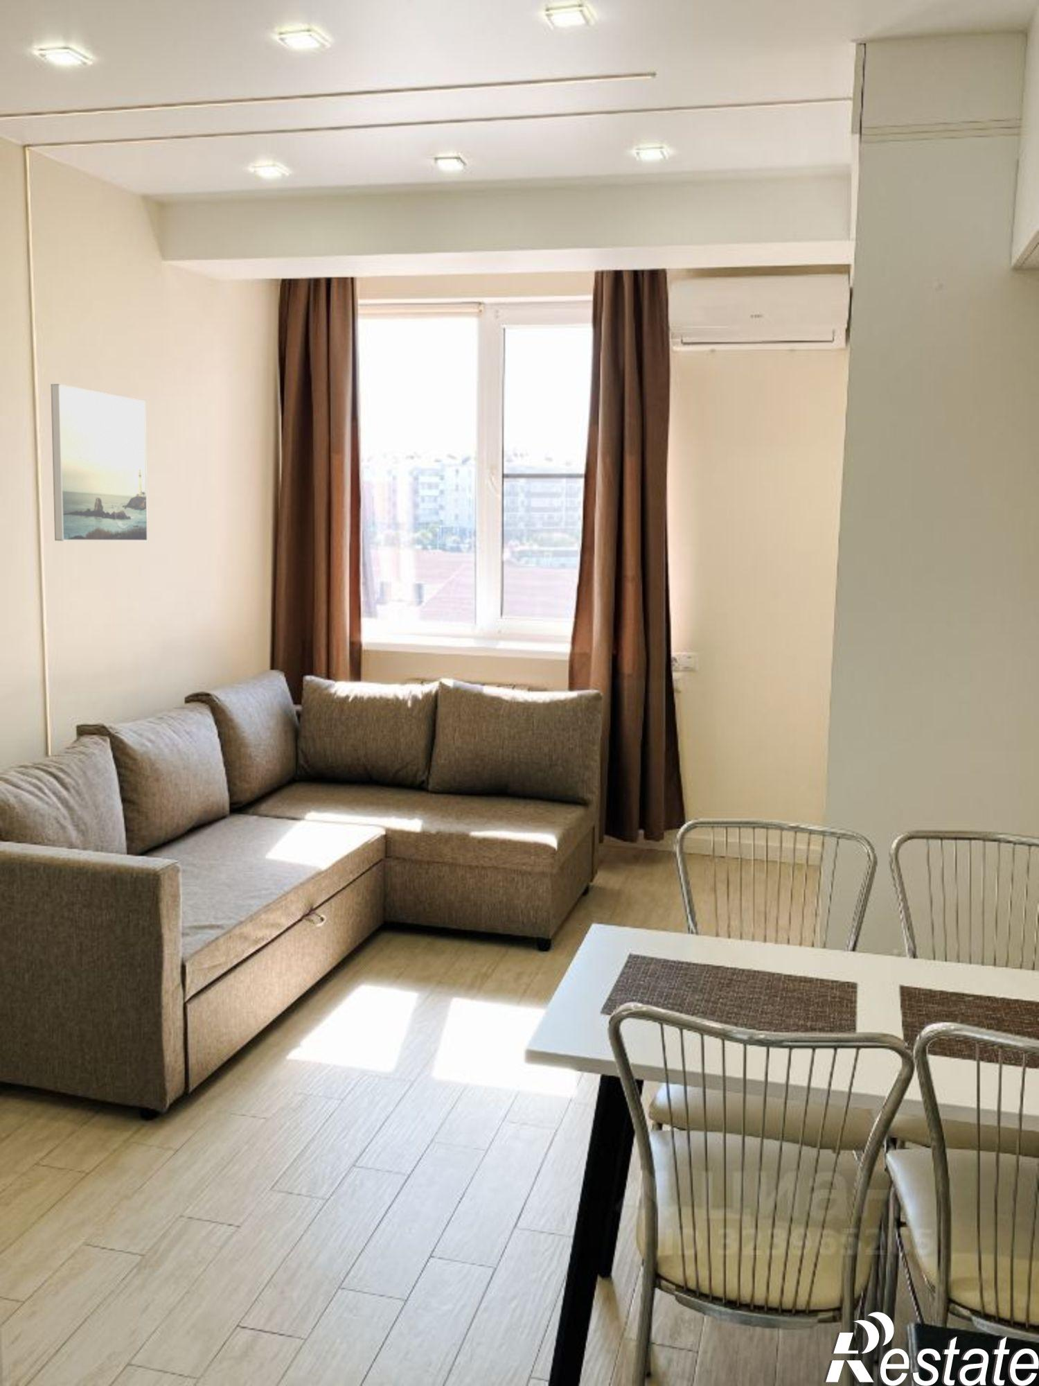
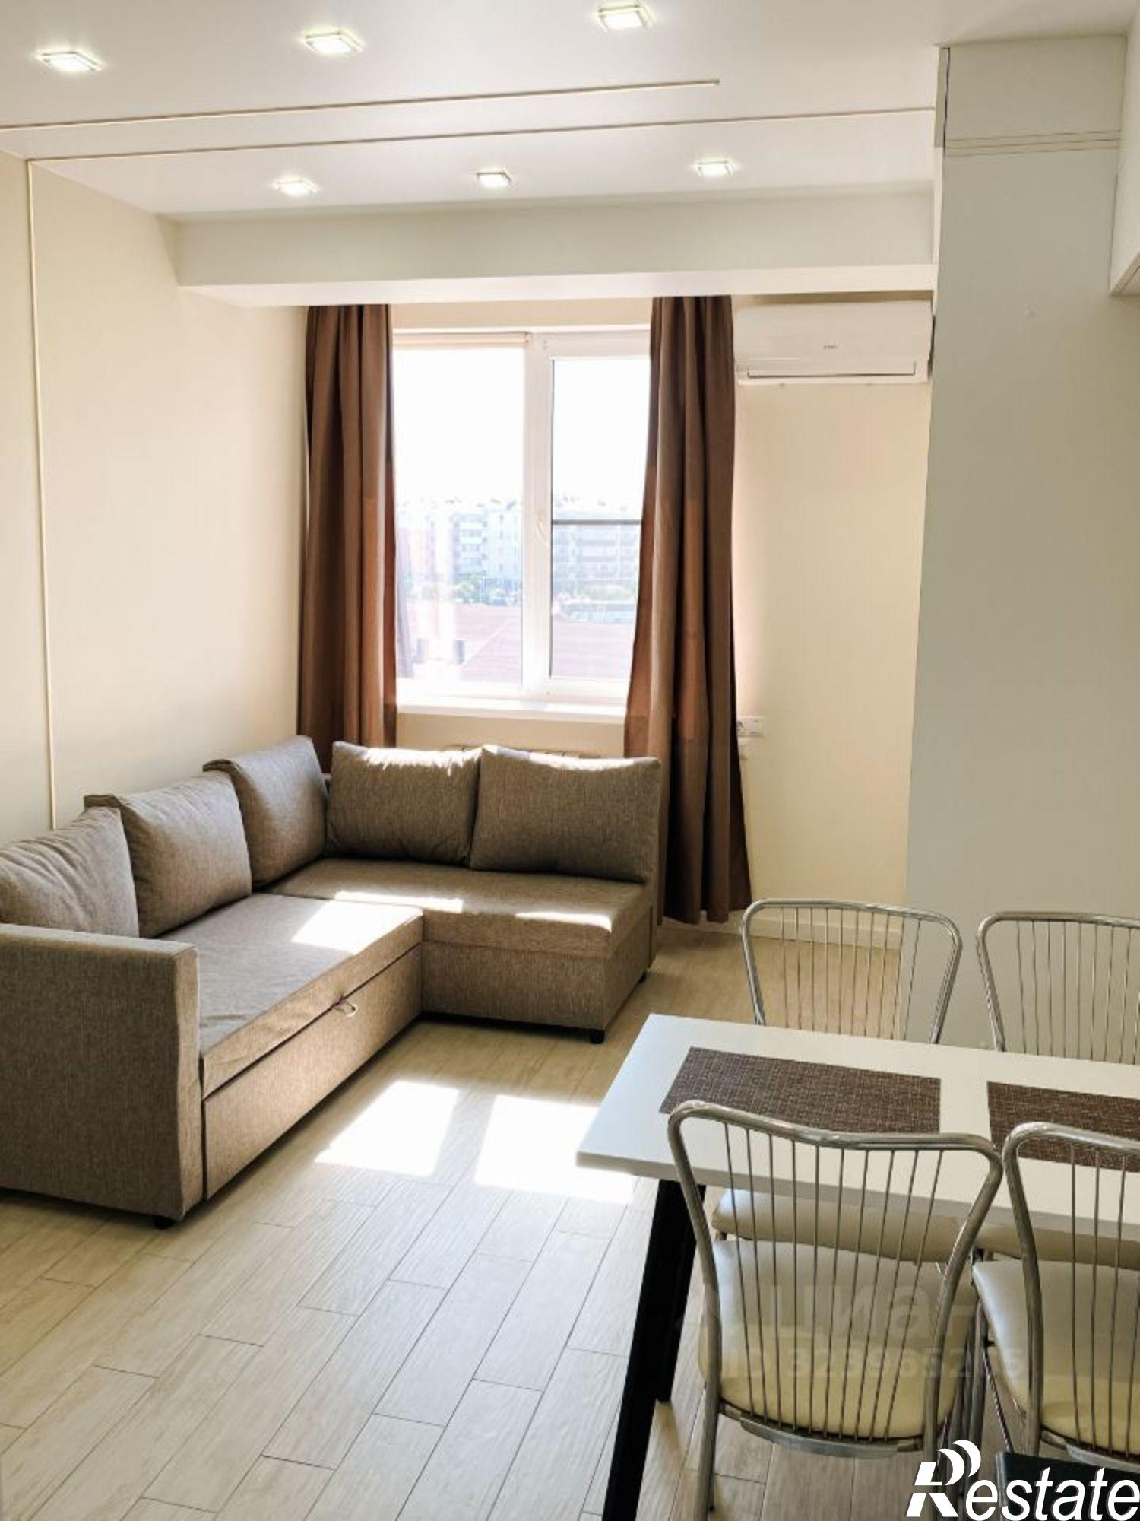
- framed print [50,383,148,542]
